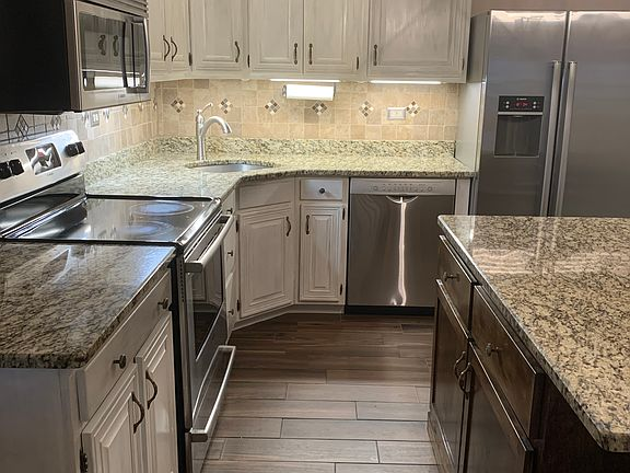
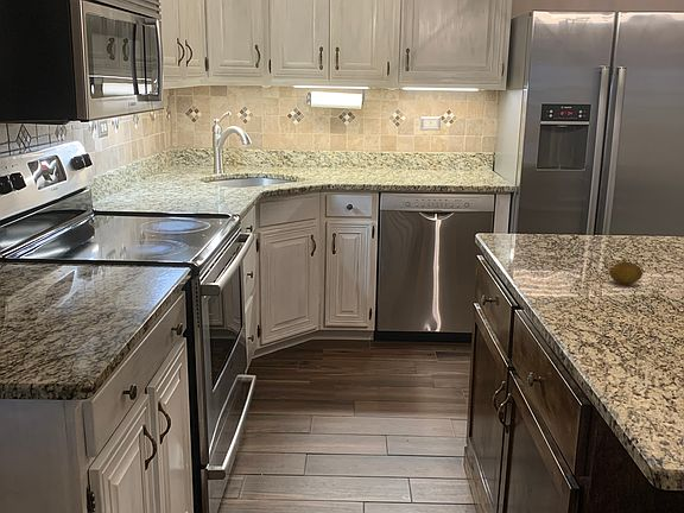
+ fruit [608,260,644,286]
